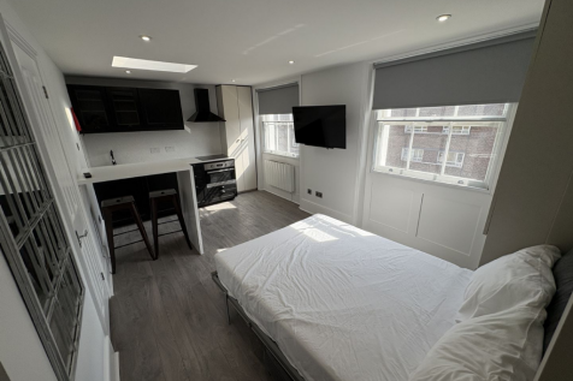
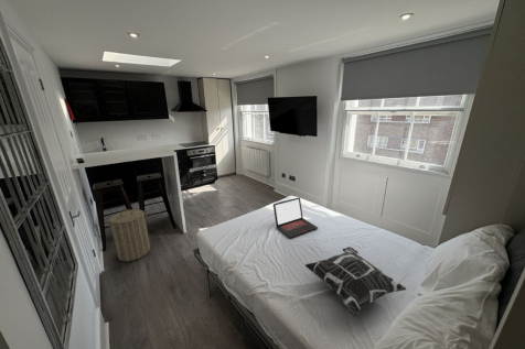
+ decorative pillow [304,246,407,318]
+ laundry hamper [104,208,151,262]
+ laptop [272,196,319,239]
